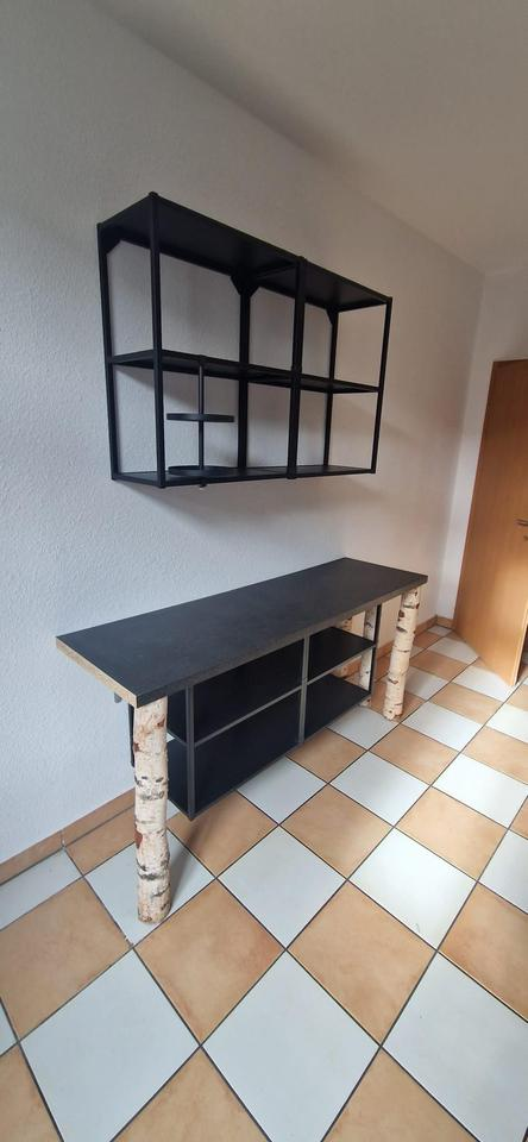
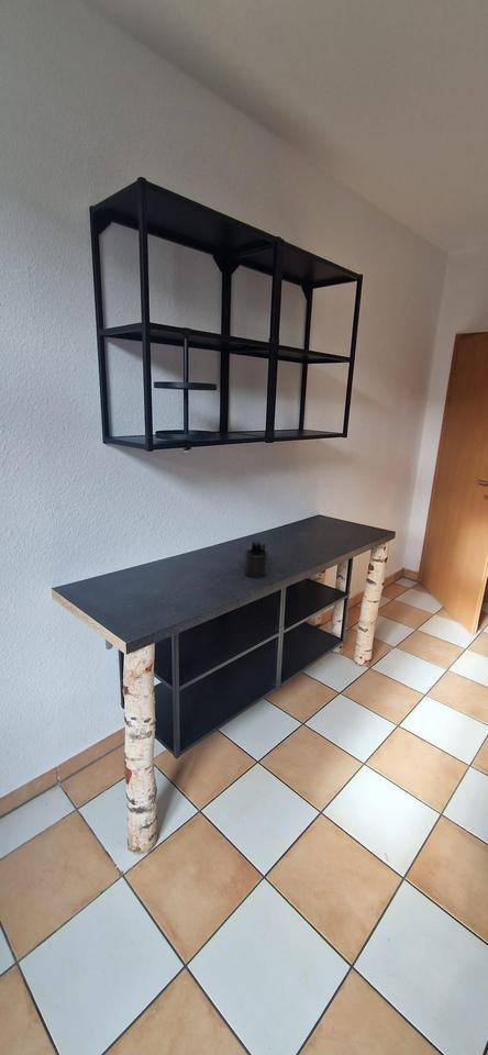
+ pen holder [243,540,269,579]
